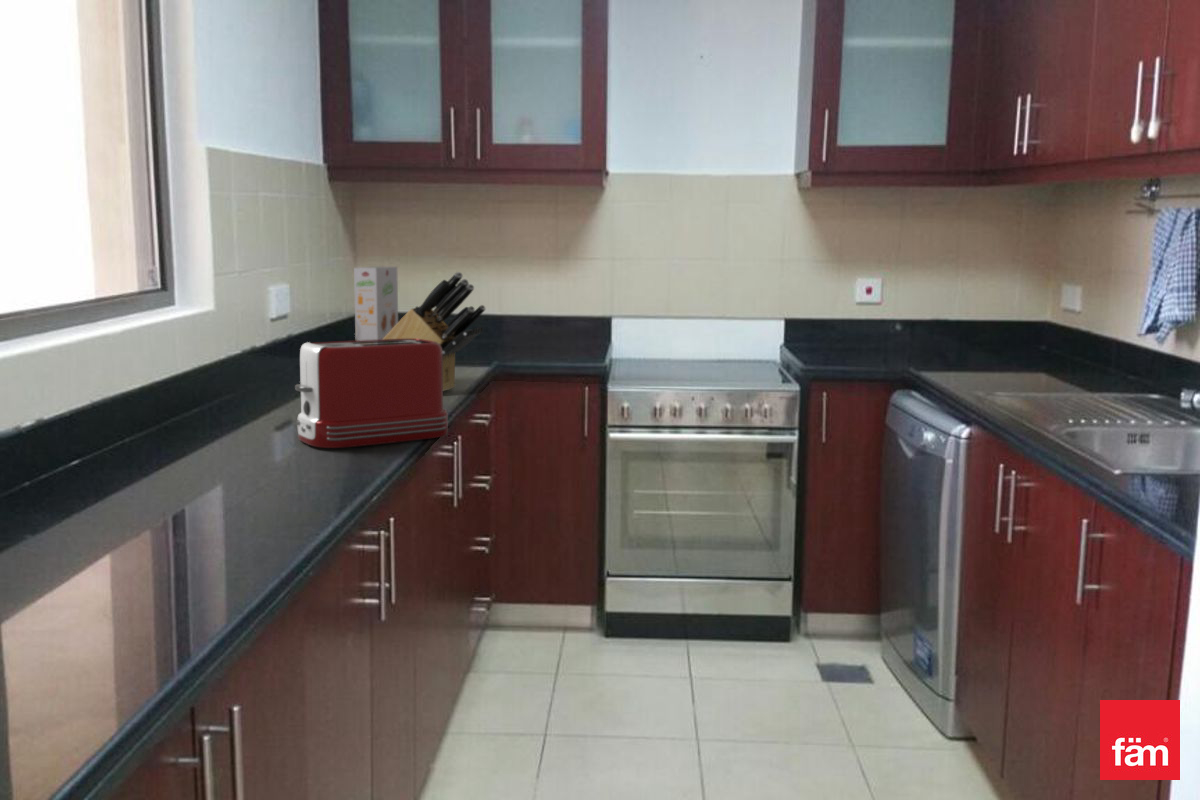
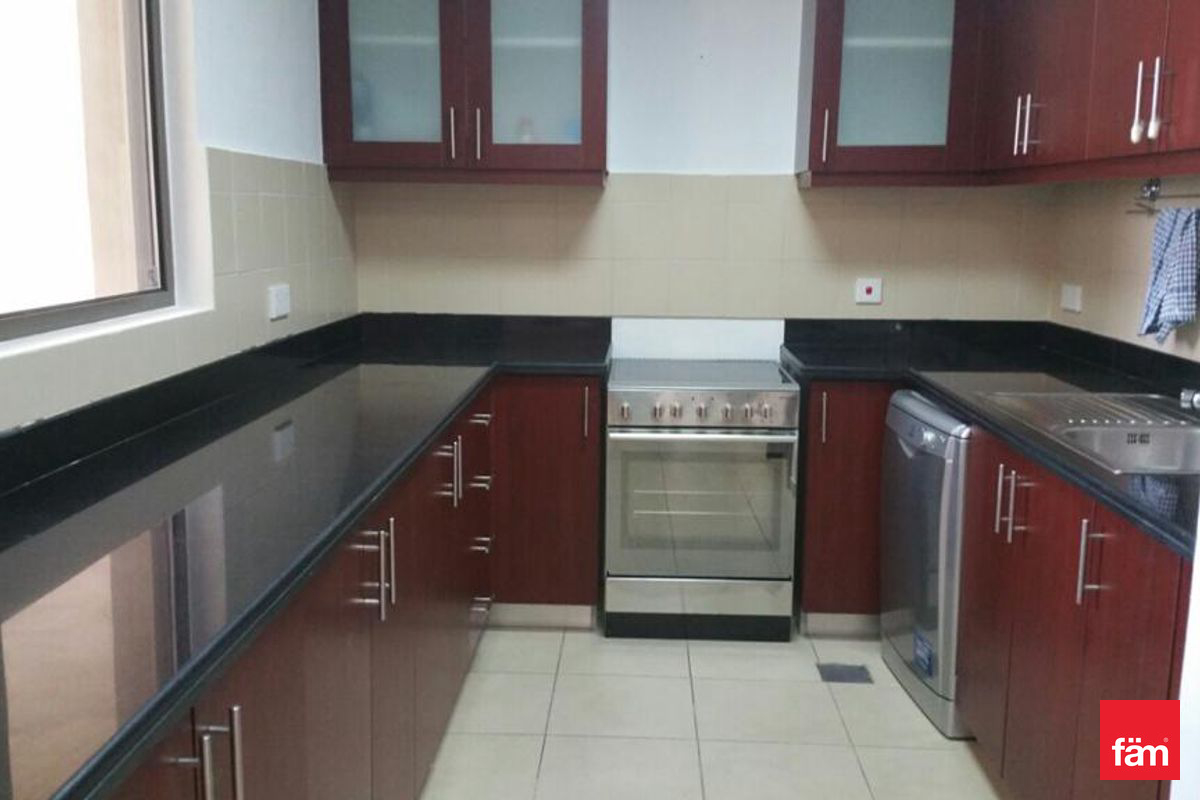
- toaster [294,339,449,449]
- knife block [382,271,487,392]
- cereal box [353,265,399,341]
